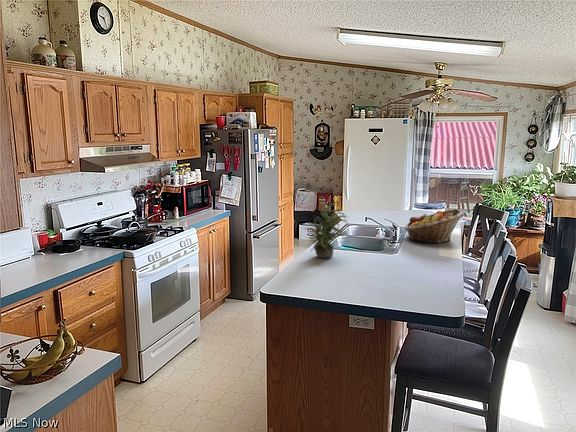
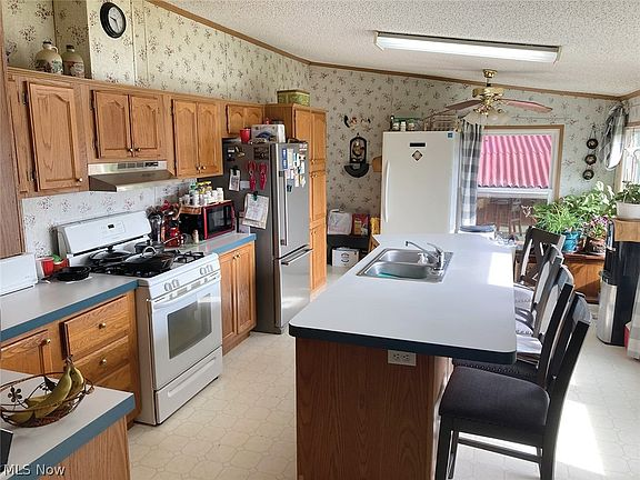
- fruit basket [404,208,464,244]
- potted plant [303,198,350,259]
